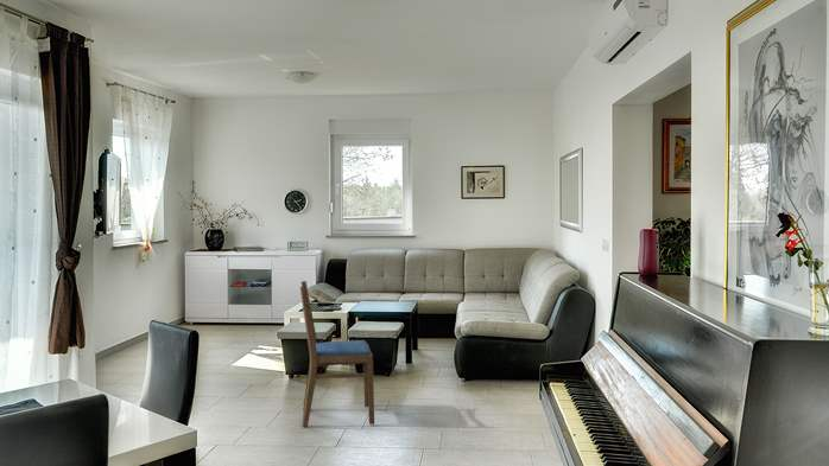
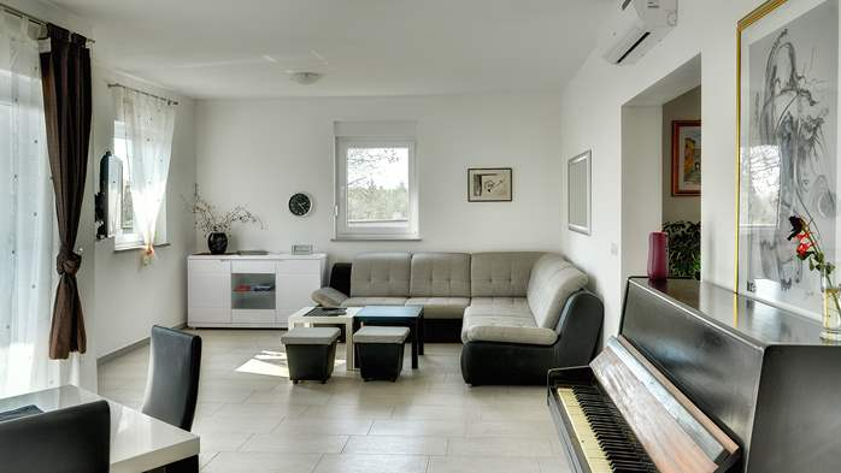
- dining chair [299,280,375,428]
